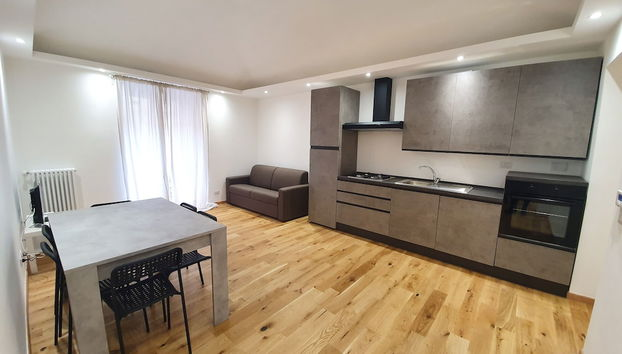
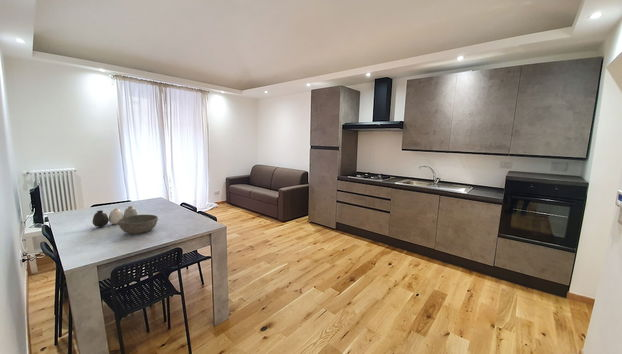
+ bowl [118,214,159,235]
+ vase [91,205,138,228]
